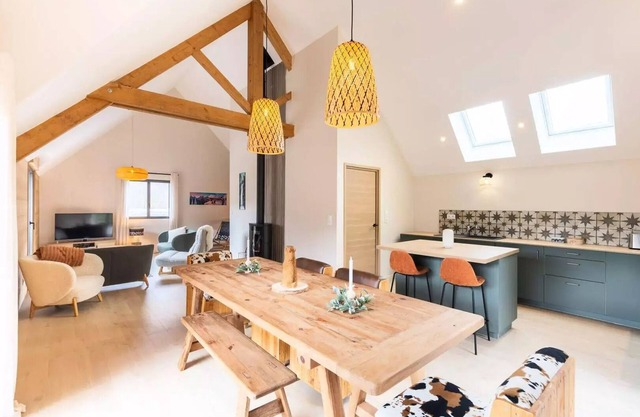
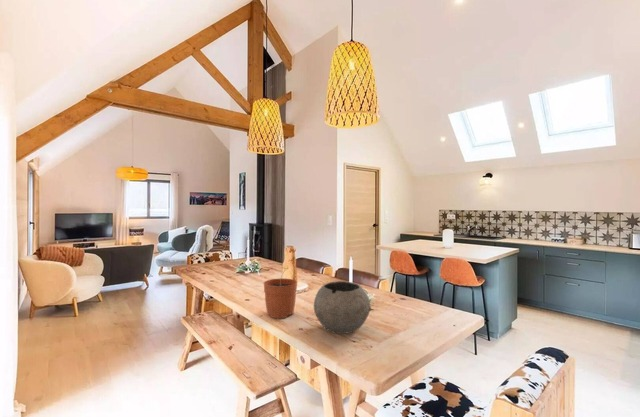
+ bowl [313,280,372,335]
+ plant pot [263,266,298,319]
